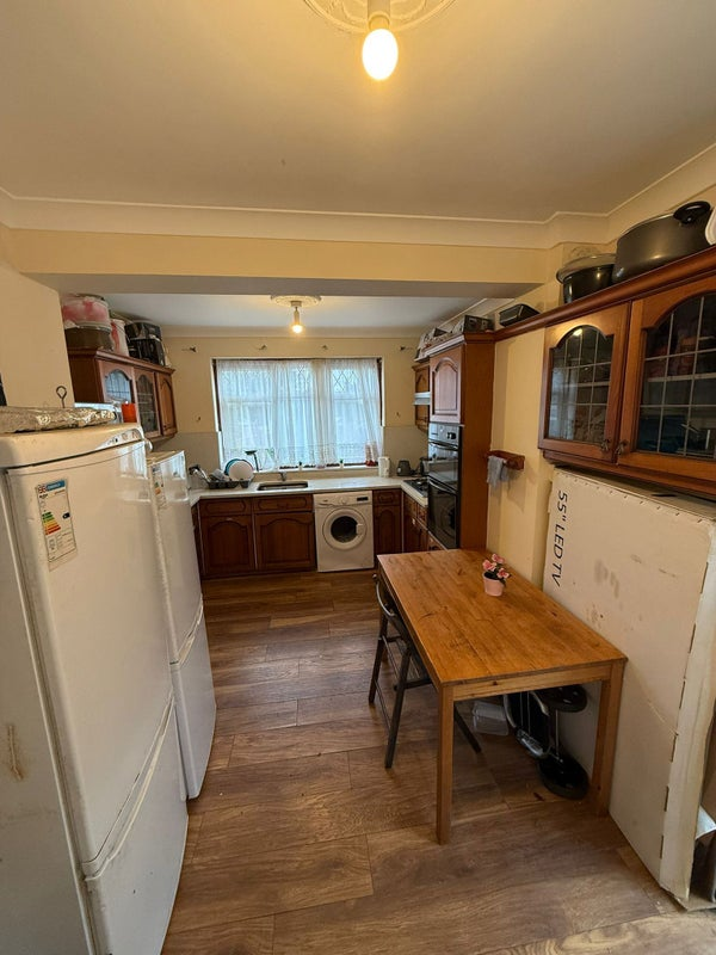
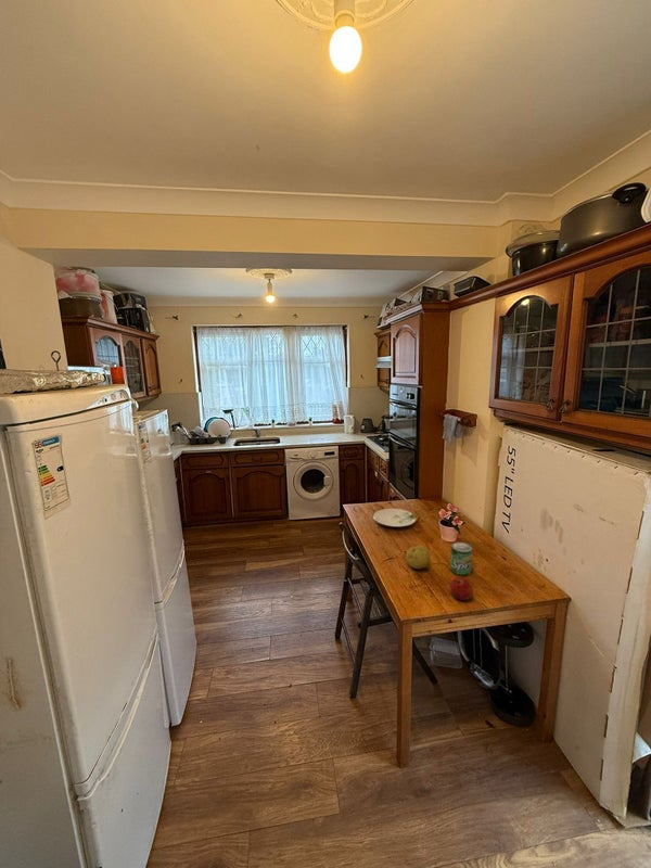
+ fruit [405,545,431,570]
+ beverage can [449,541,473,577]
+ plate [372,508,417,528]
+ apple [449,576,474,601]
